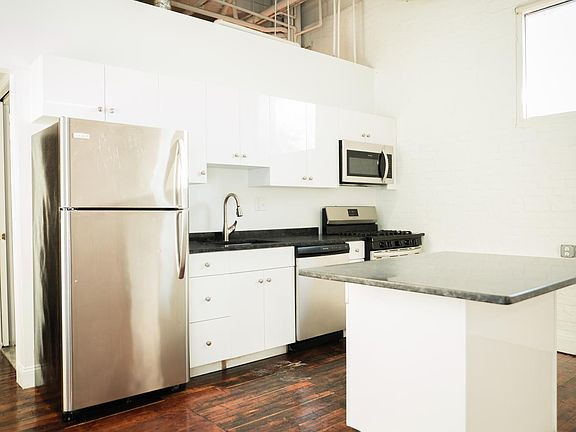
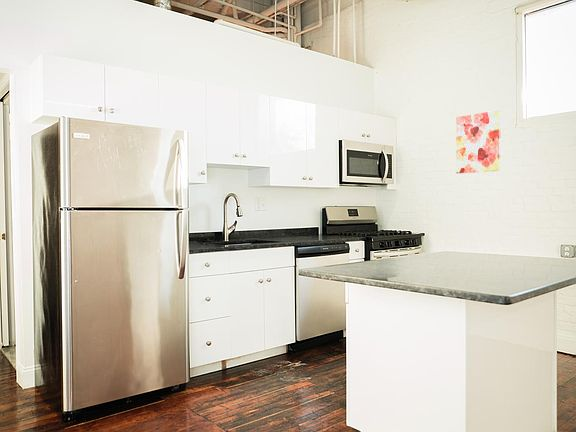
+ wall art [455,109,502,174]
